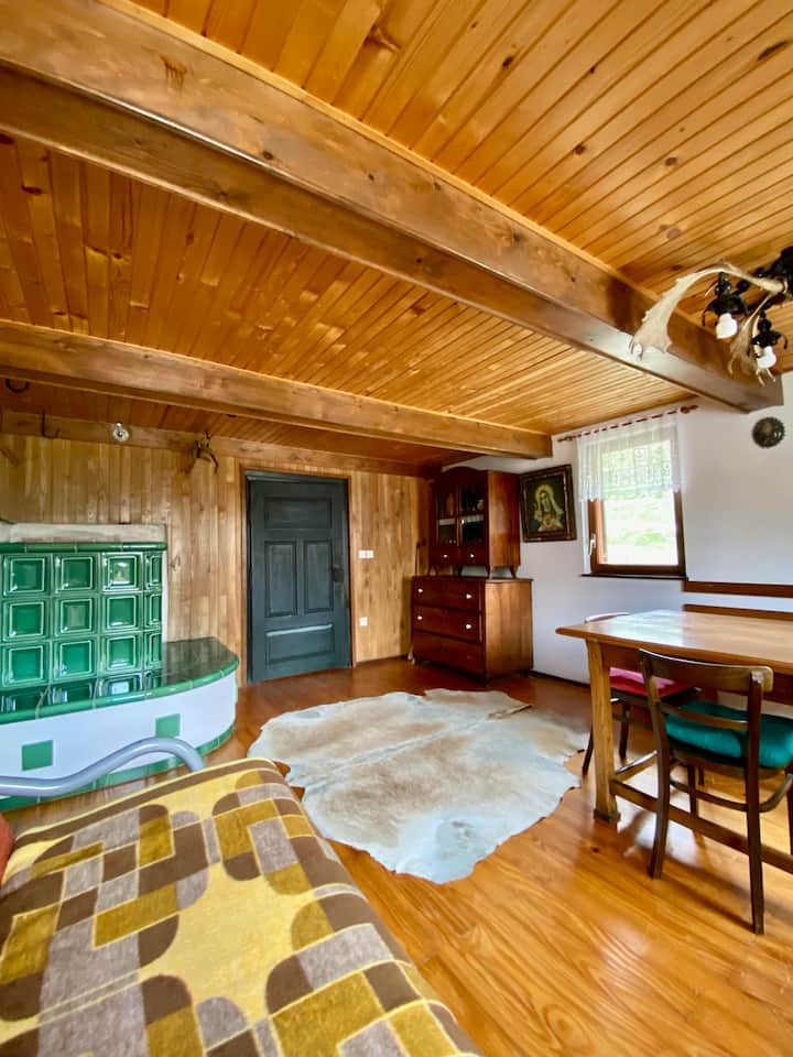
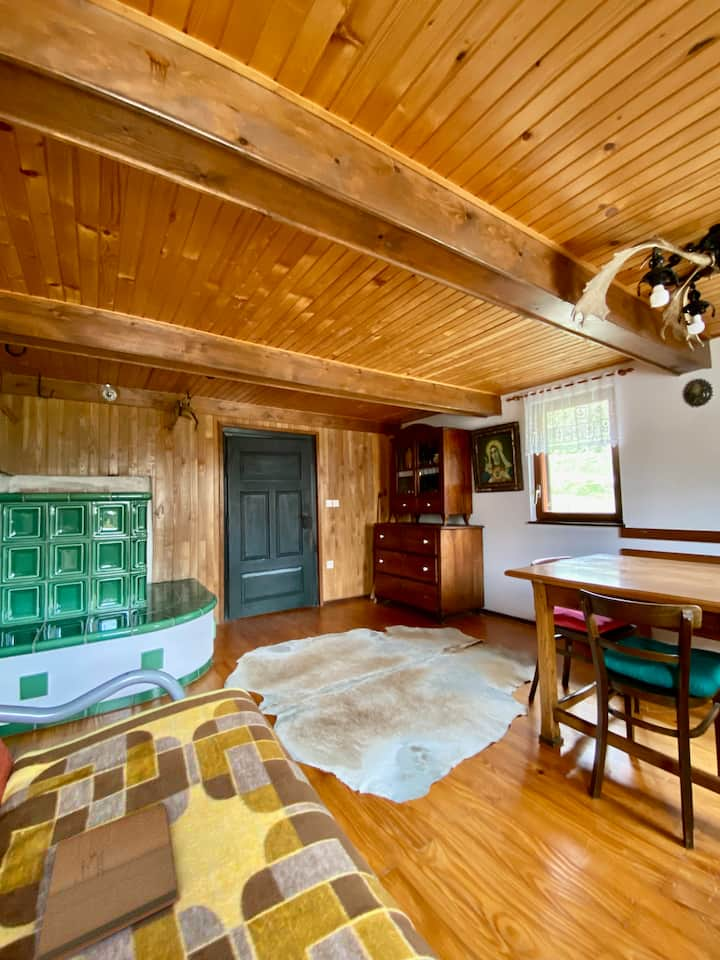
+ book [35,801,180,960]
